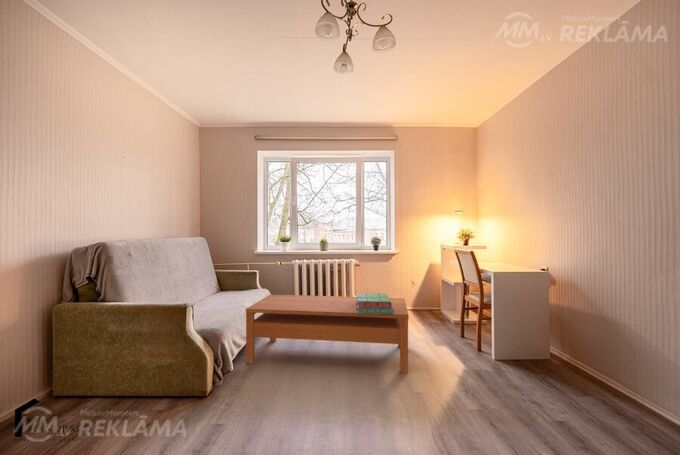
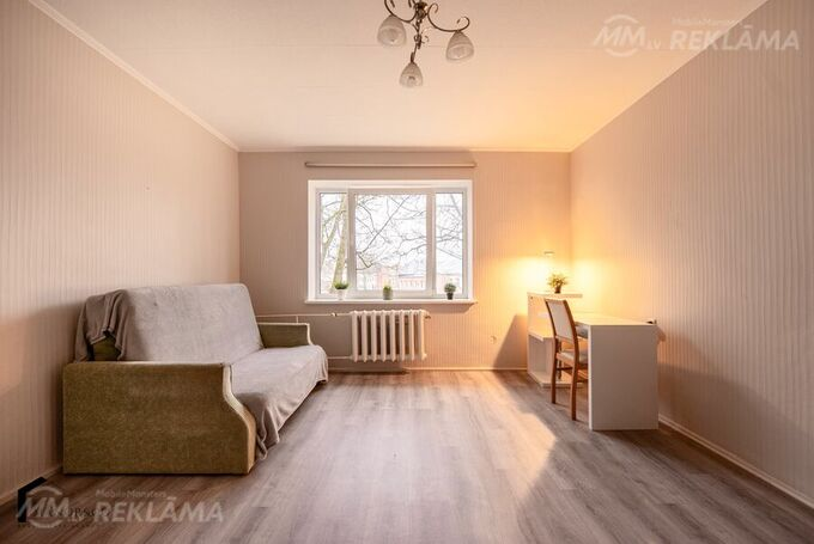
- stack of books [356,292,393,314]
- coffee table [245,293,410,374]
